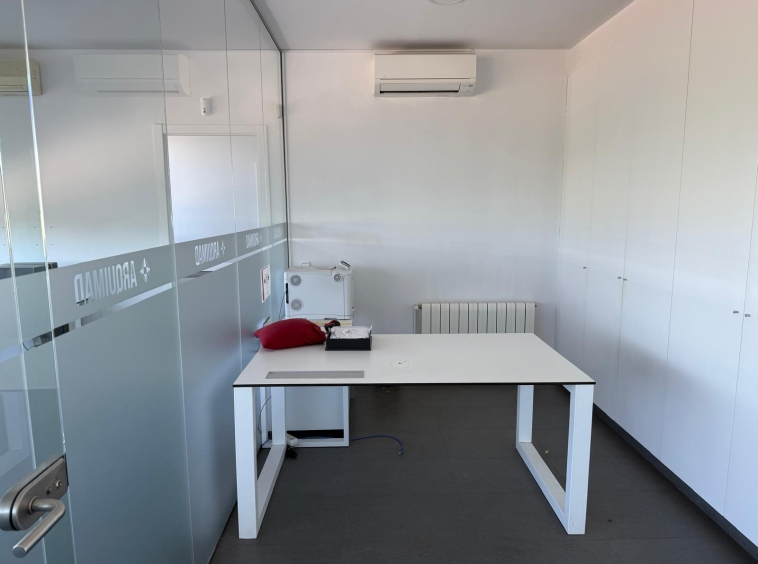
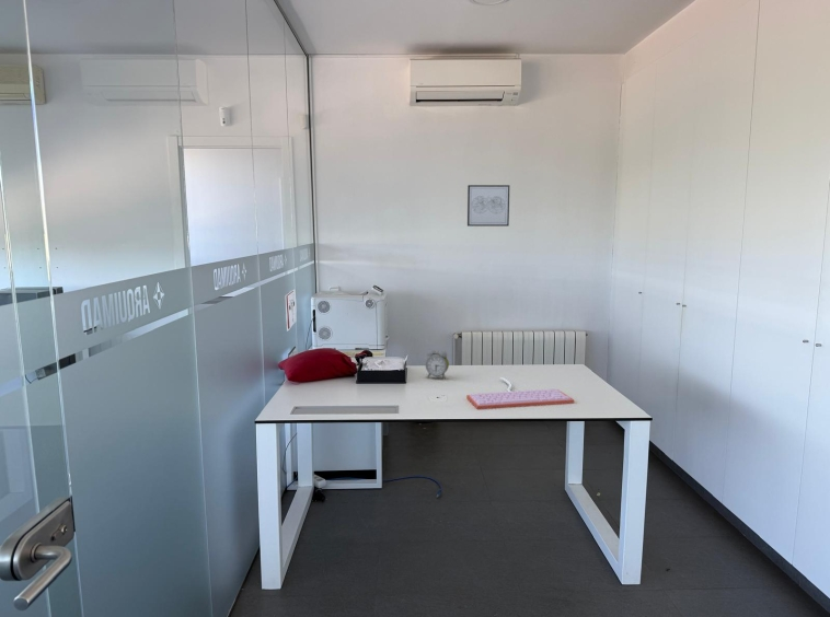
+ keyboard [465,376,575,410]
+ alarm clock [425,349,450,381]
+ wall art [466,184,510,228]
